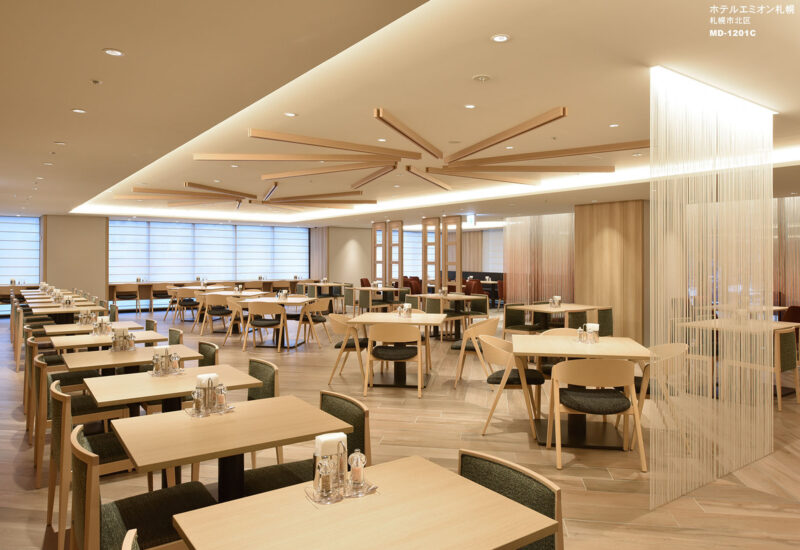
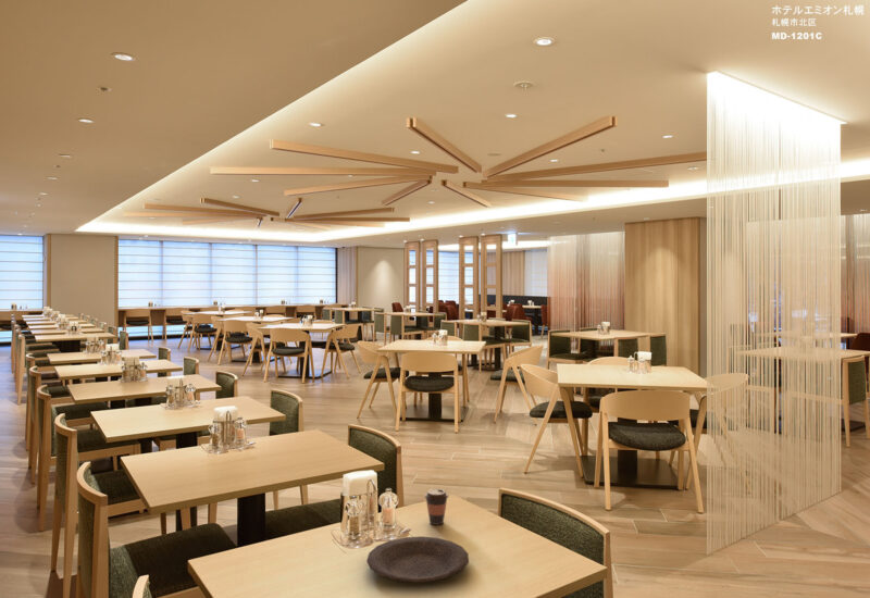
+ plate [365,535,470,584]
+ coffee cup [424,488,449,526]
